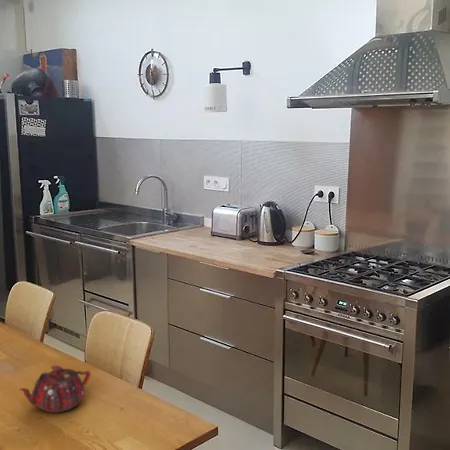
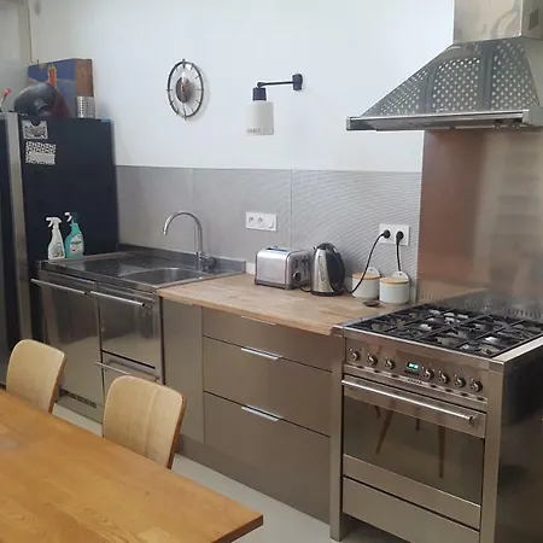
- teapot [18,364,91,413]
